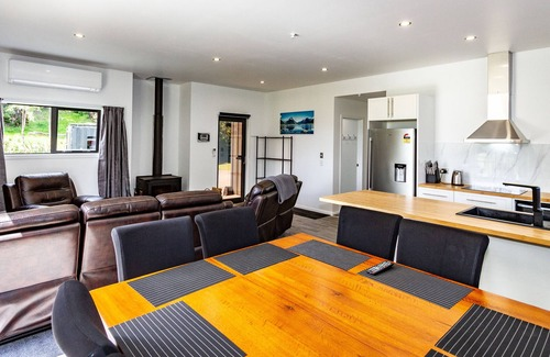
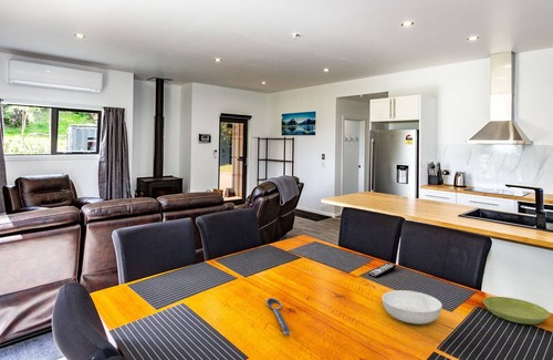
+ spoon [265,297,292,336]
+ serving bowl [380,289,444,325]
+ saucer [482,296,551,326]
